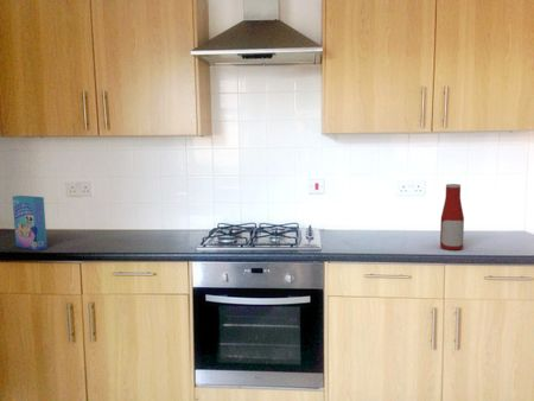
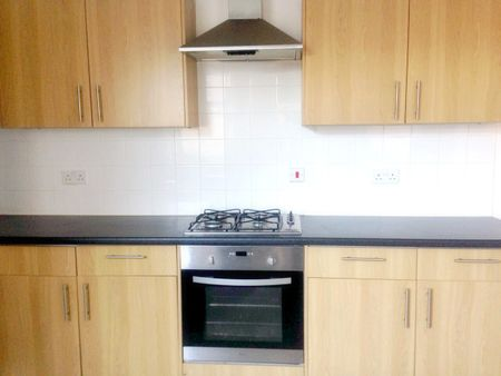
- bottle [439,183,465,252]
- cereal box [11,195,49,252]
